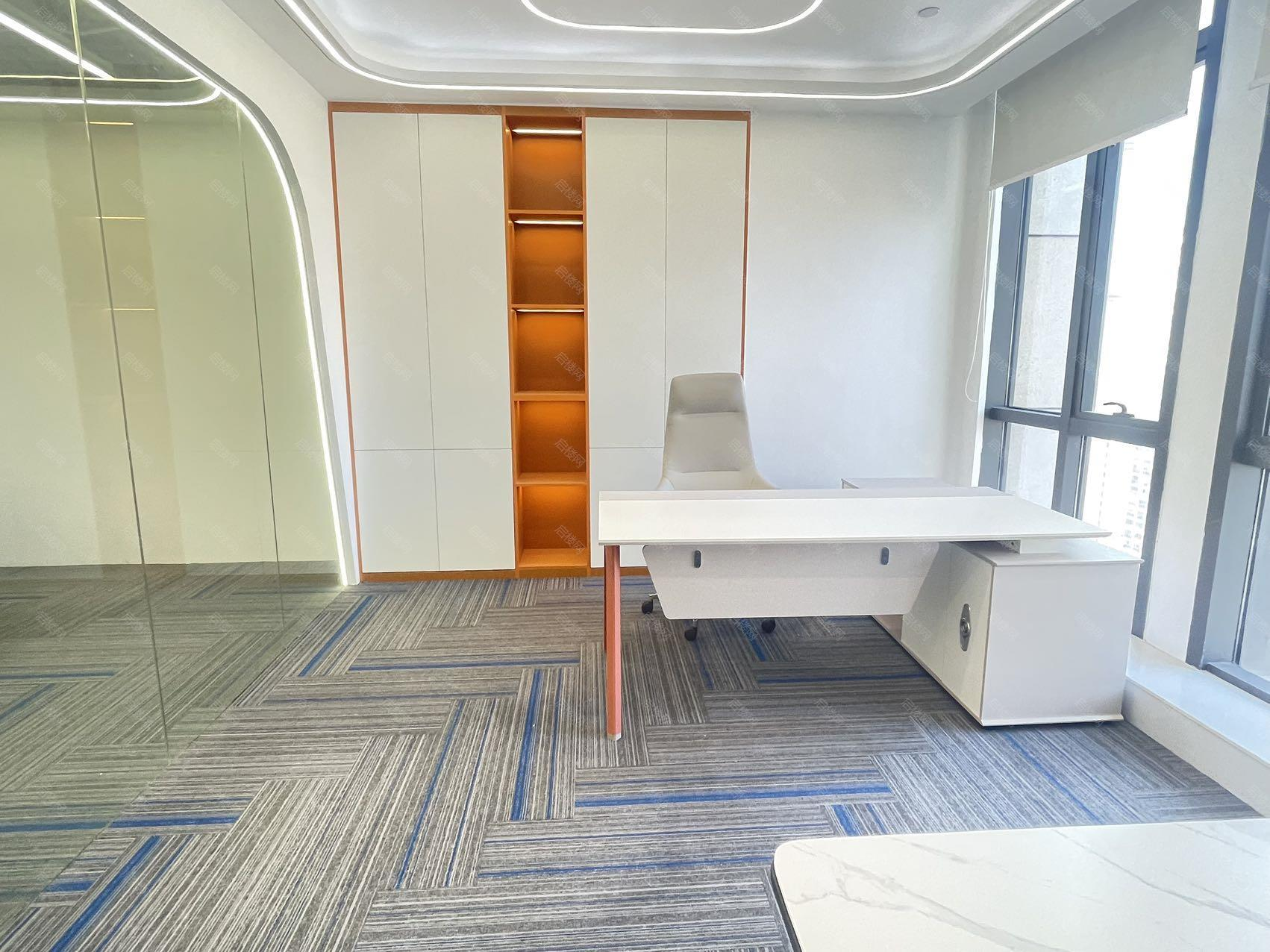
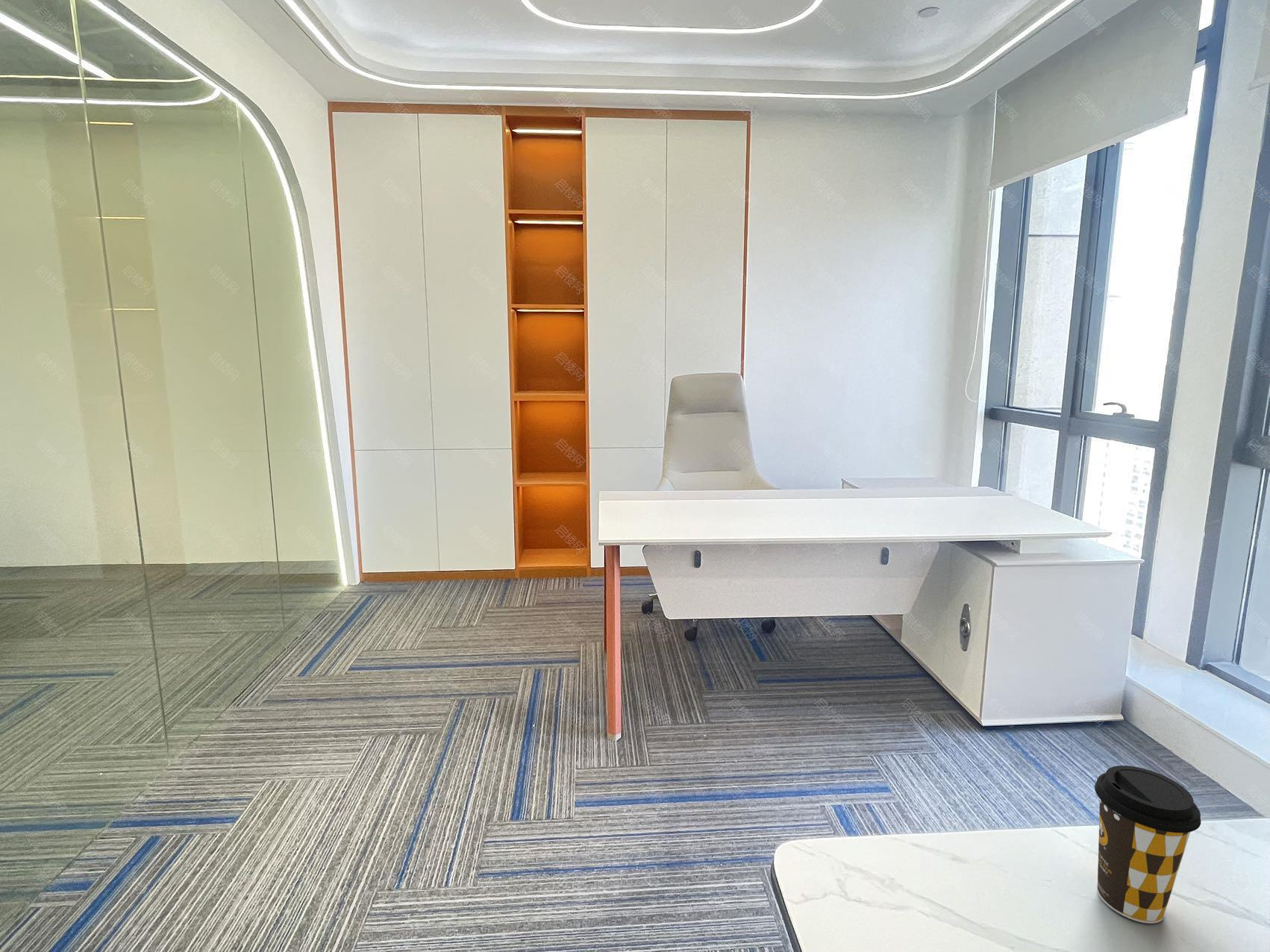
+ coffee cup [1094,765,1201,924]
